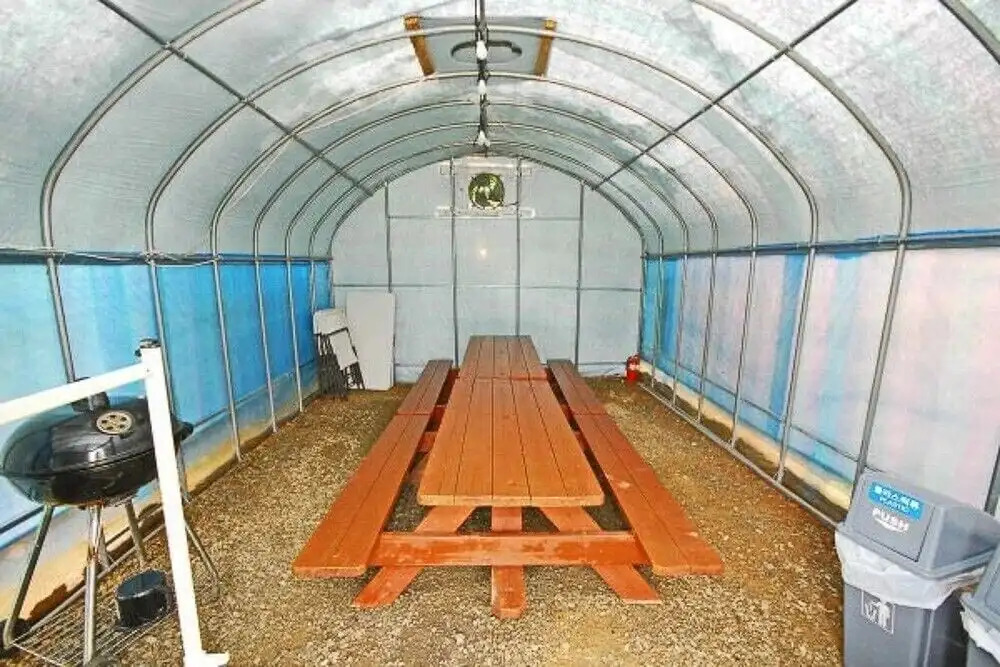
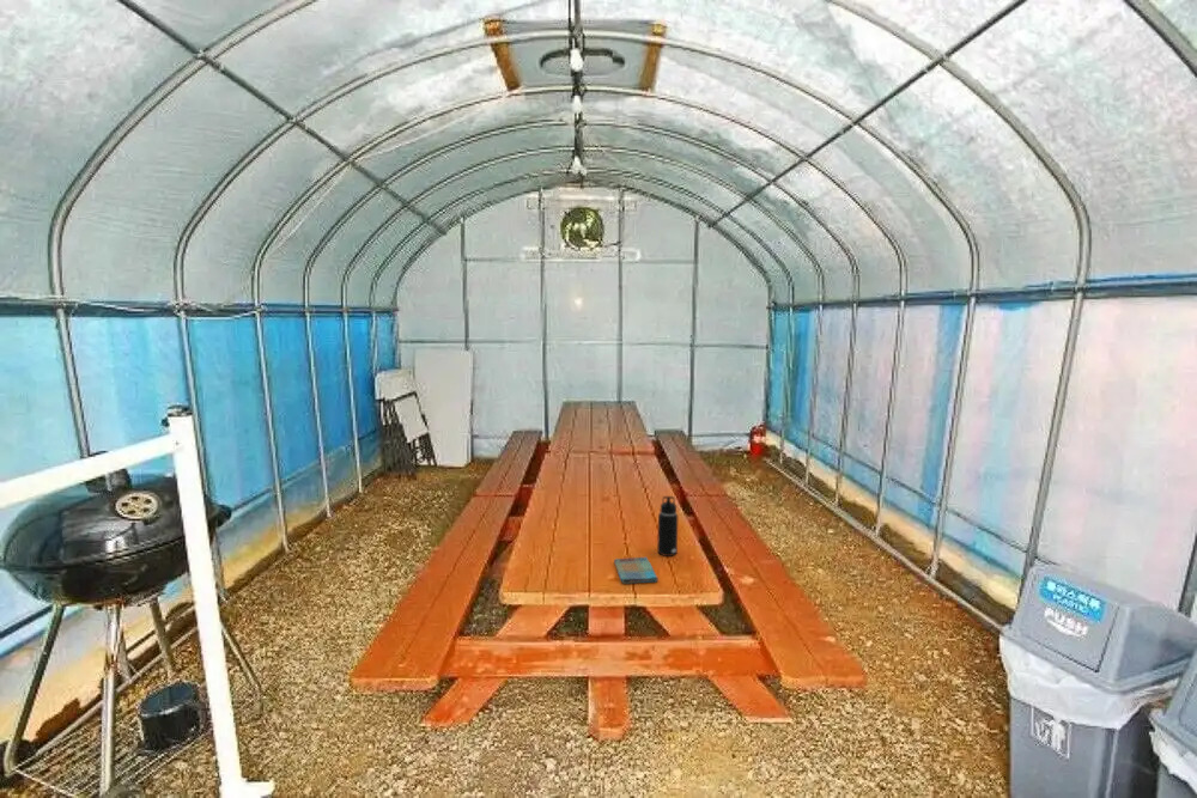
+ dish towel [613,556,658,585]
+ water bottle [656,495,679,558]
